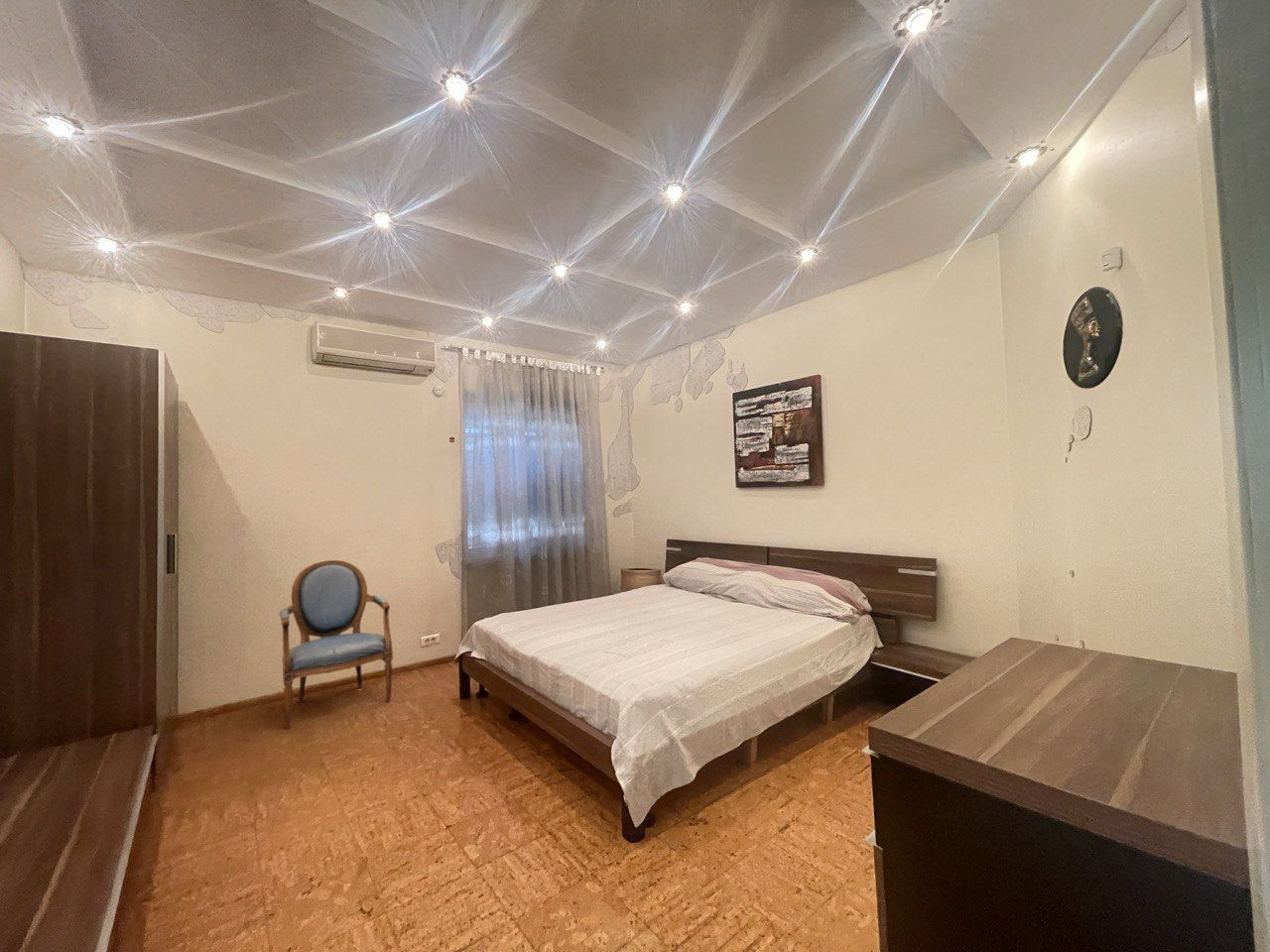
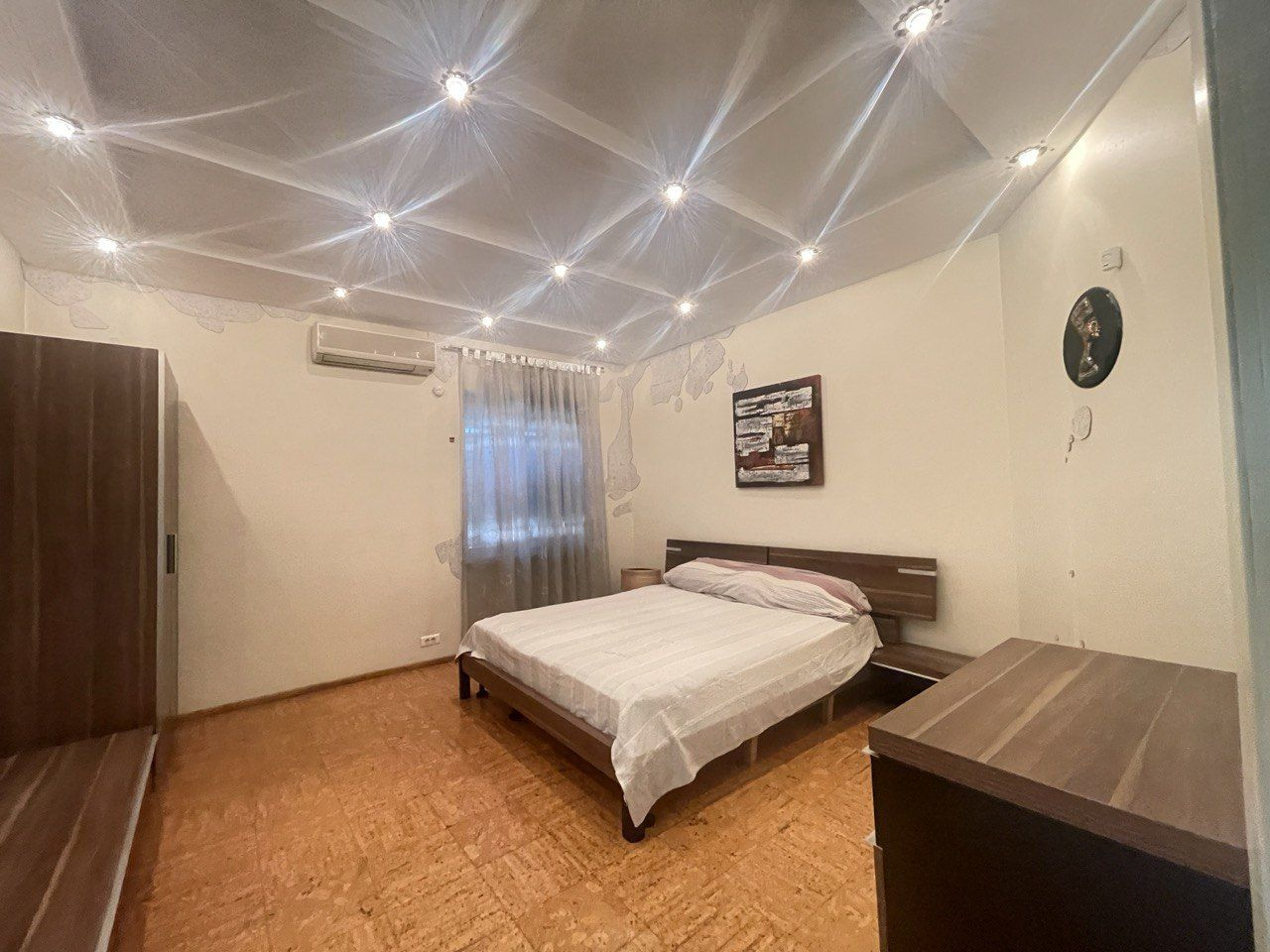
- armchair [279,559,394,730]
